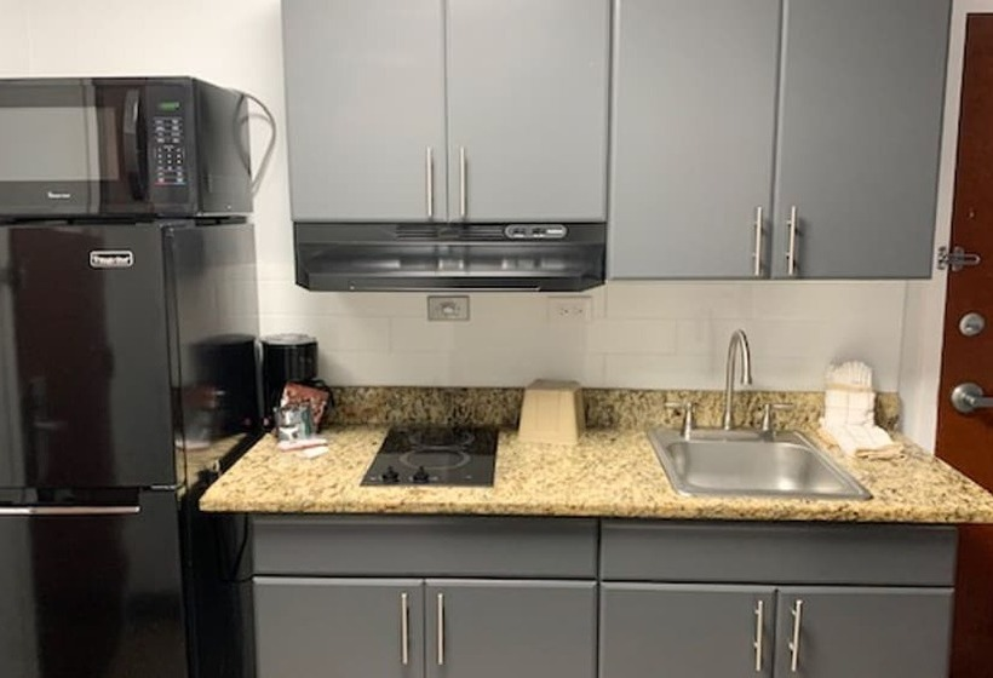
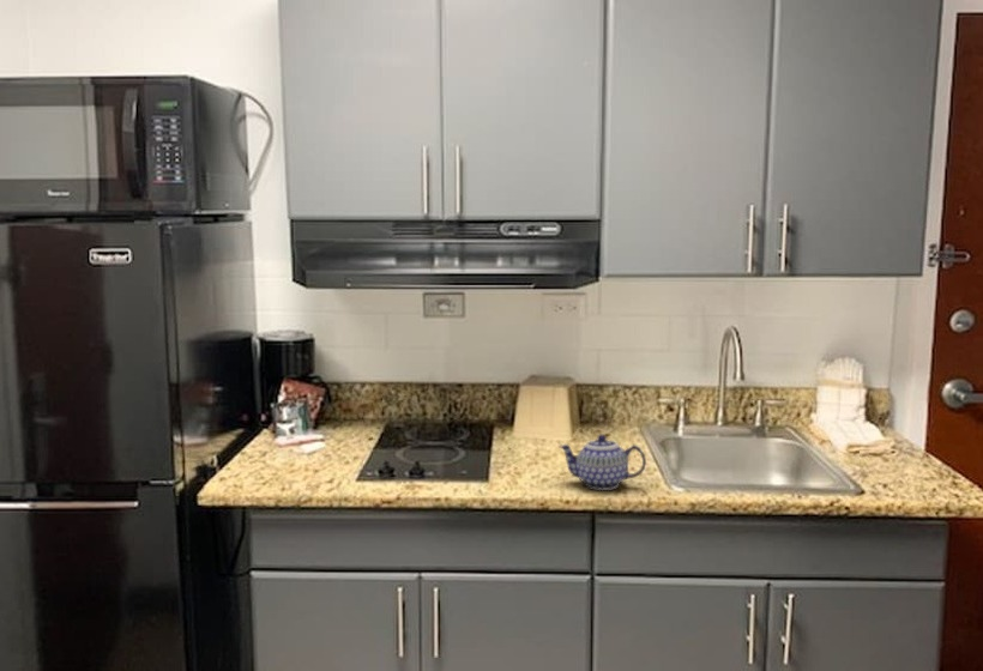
+ teapot [557,434,647,491]
